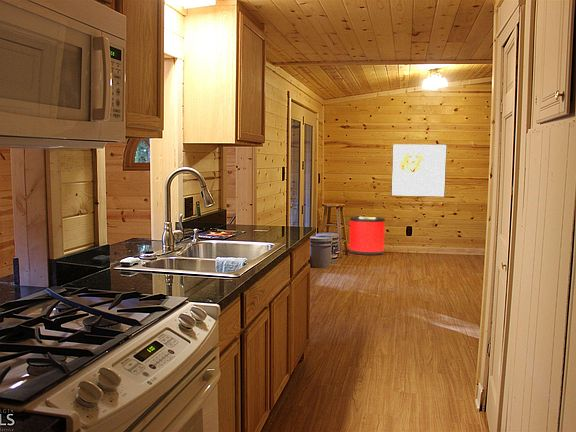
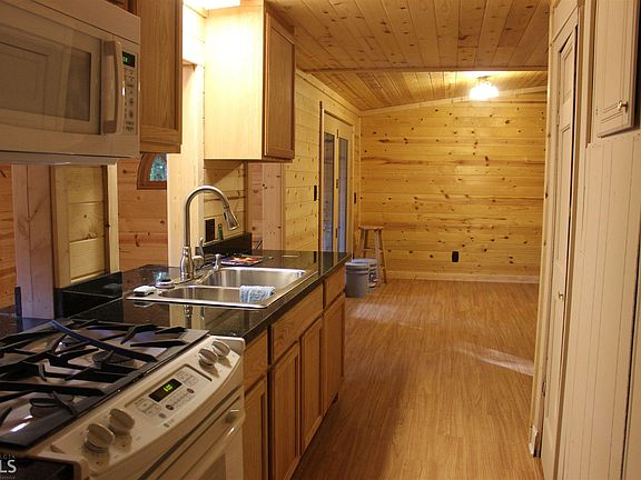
- trash can [348,216,386,256]
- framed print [390,143,448,198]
